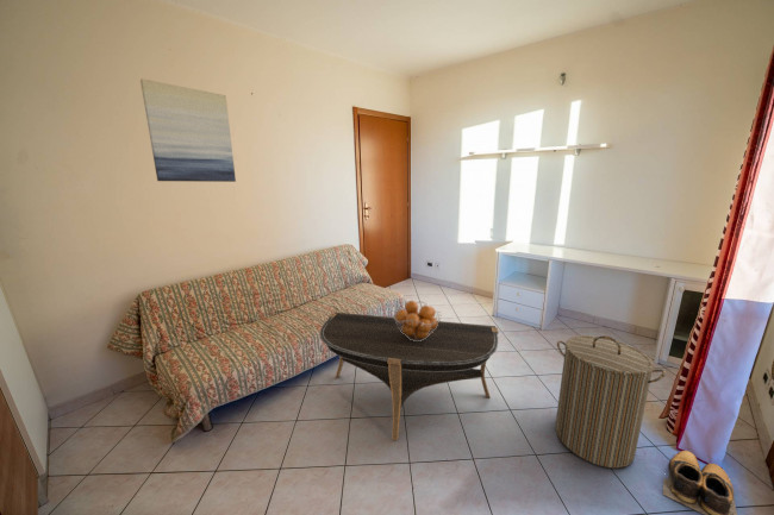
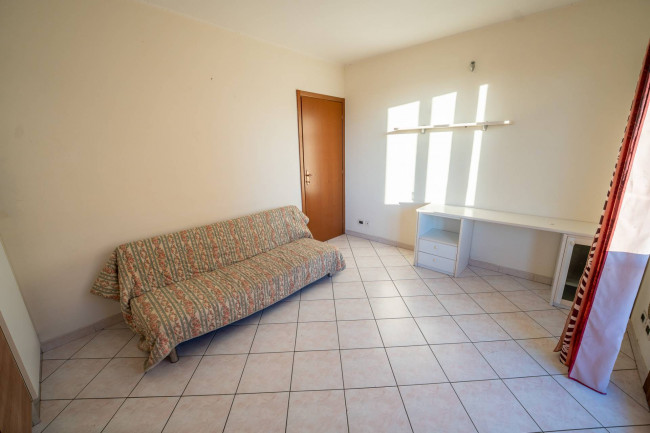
- fruit basket [392,300,443,341]
- wall art [139,77,237,183]
- laundry hamper [554,334,667,469]
- coffee table [319,312,500,442]
- shoes [662,450,738,515]
